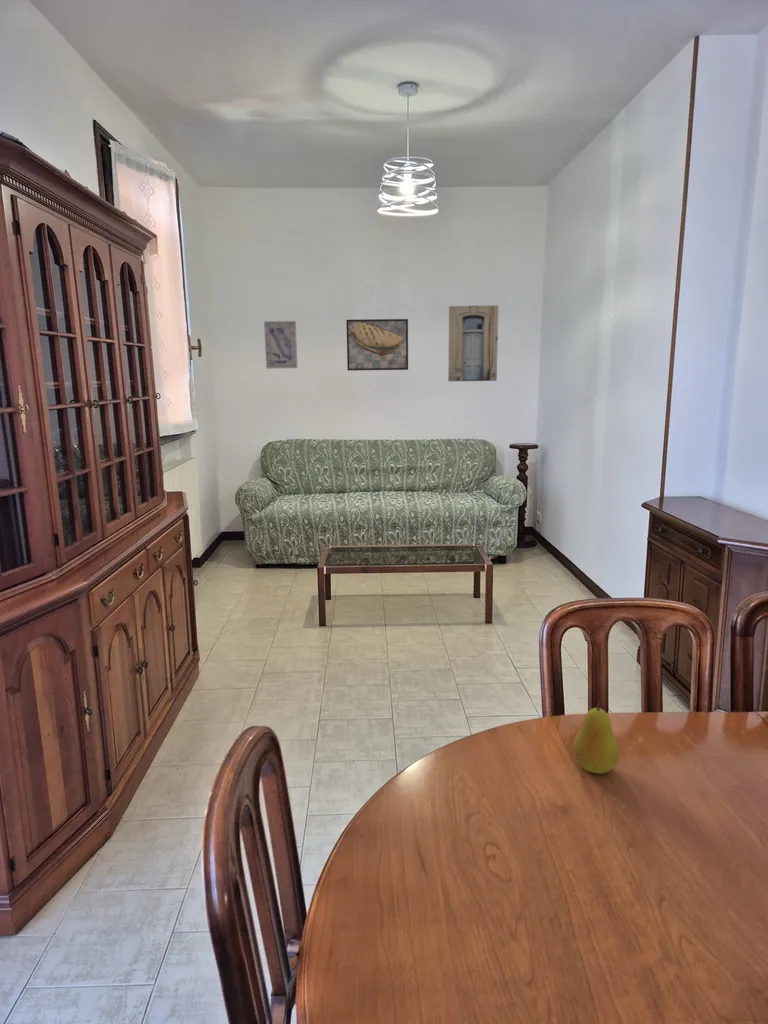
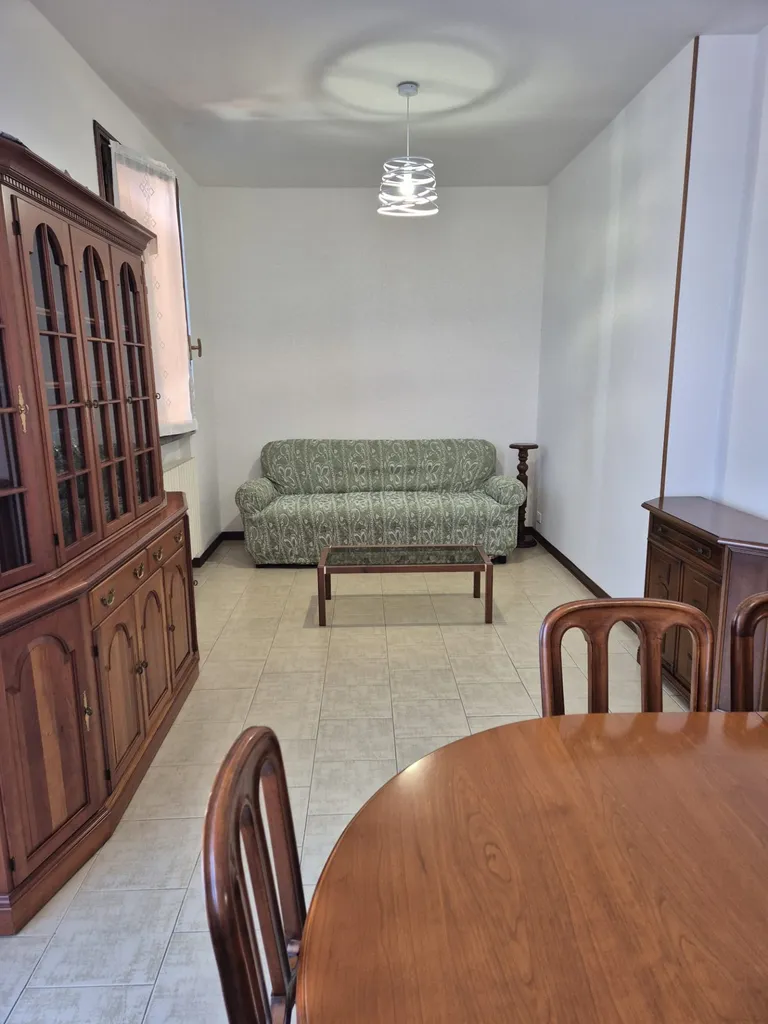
- fruit [571,700,620,775]
- wall art [447,305,499,382]
- wall art [263,320,298,369]
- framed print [345,318,409,372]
